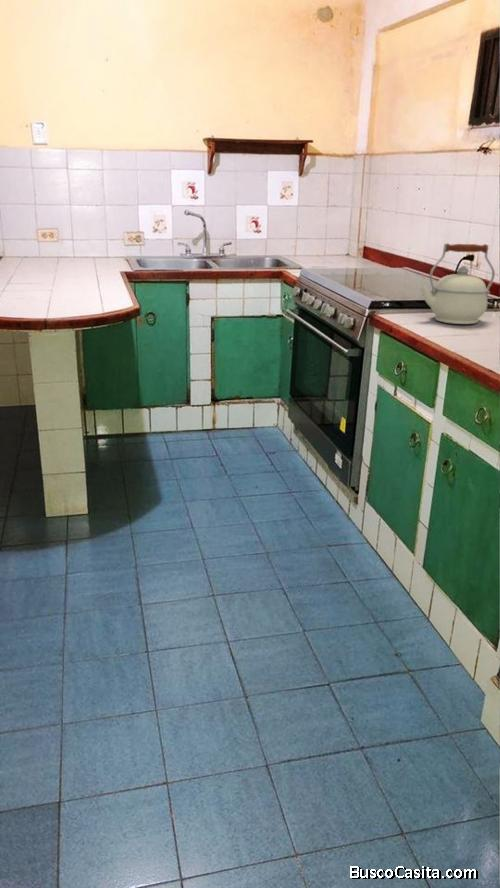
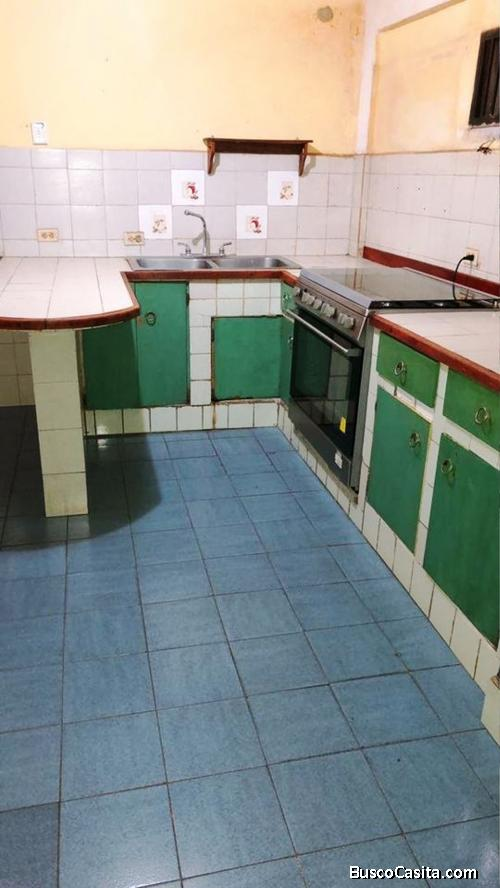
- kettle [419,242,496,325]
